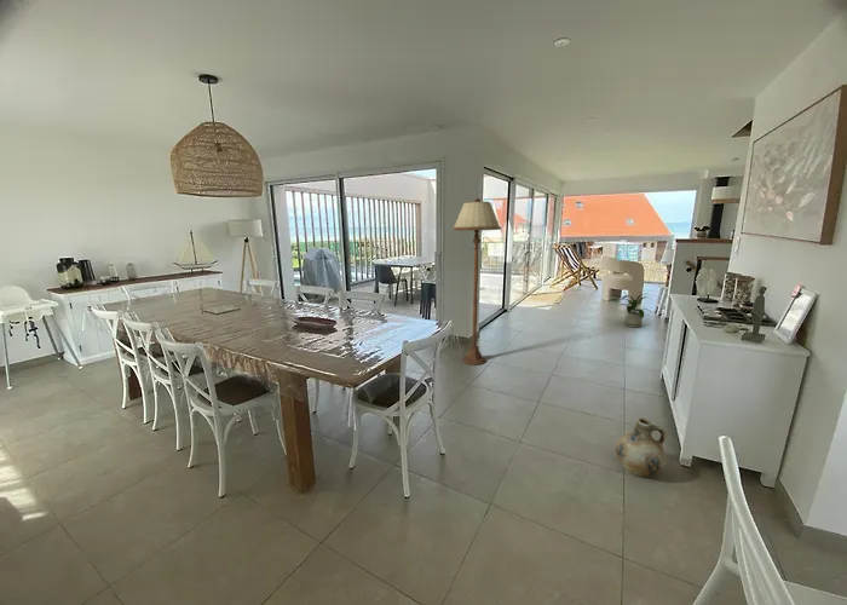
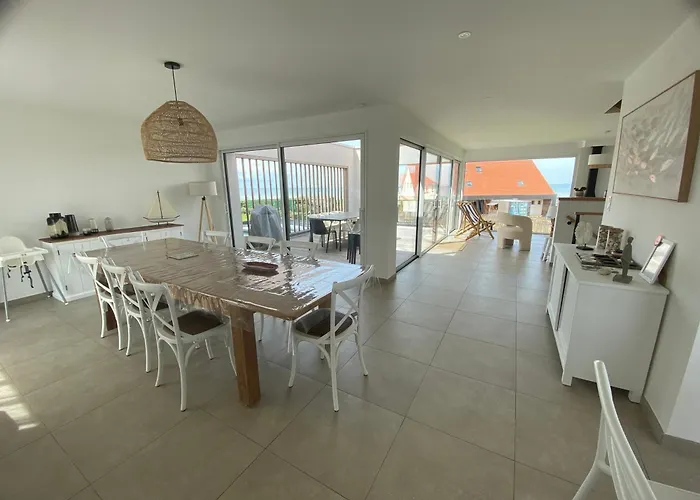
- ceramic jug [615,417,668,478]
- house plant [616,292,652,328]
- floor lamp [451,197,502,365]
